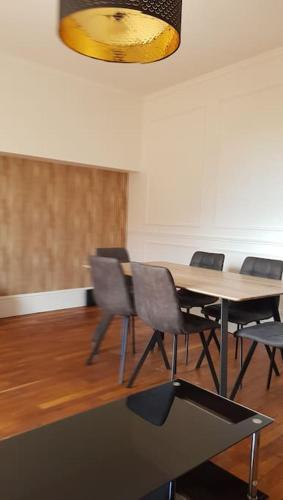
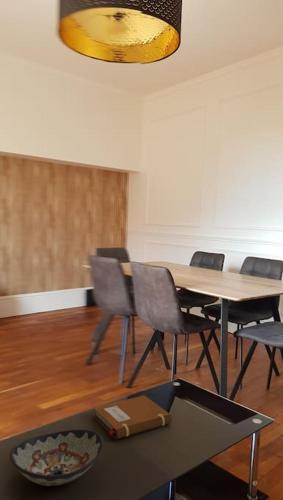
+ notebook [92,395,173,440]
+ decorative bowl [9,428,105,487]
